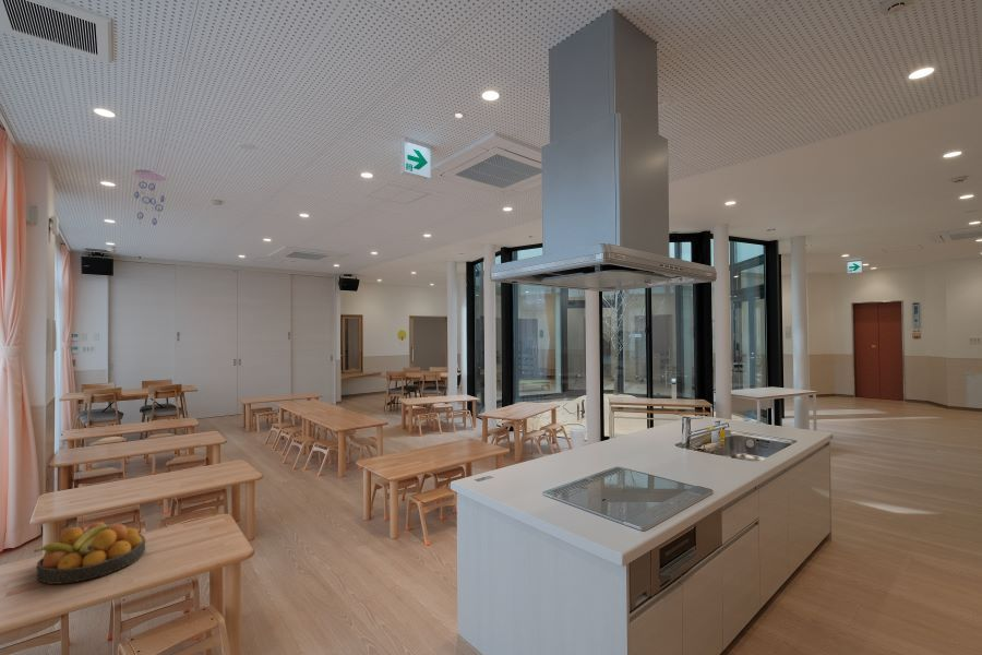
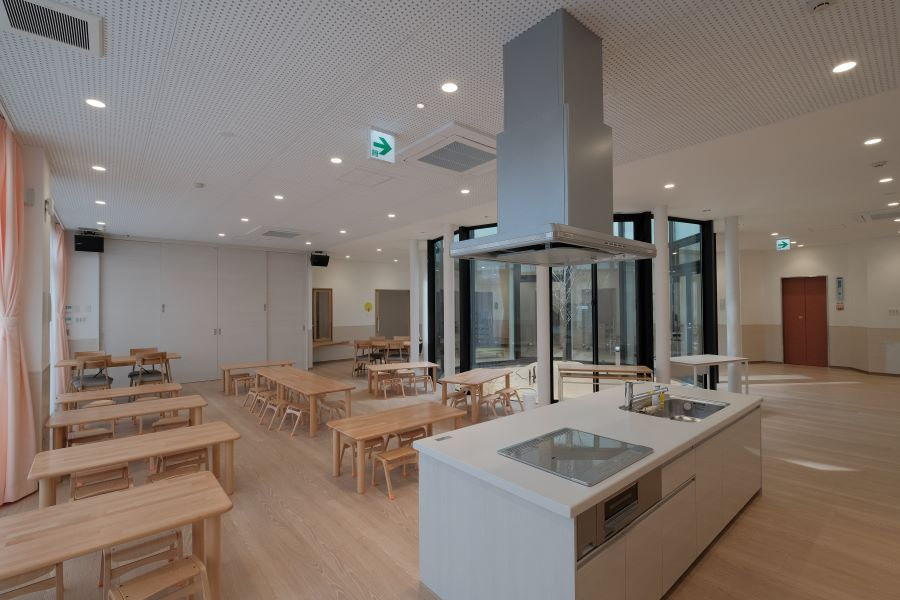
- fruit bowl [33,521,146,585]
- ceiling mobile [132,169,167,231]
